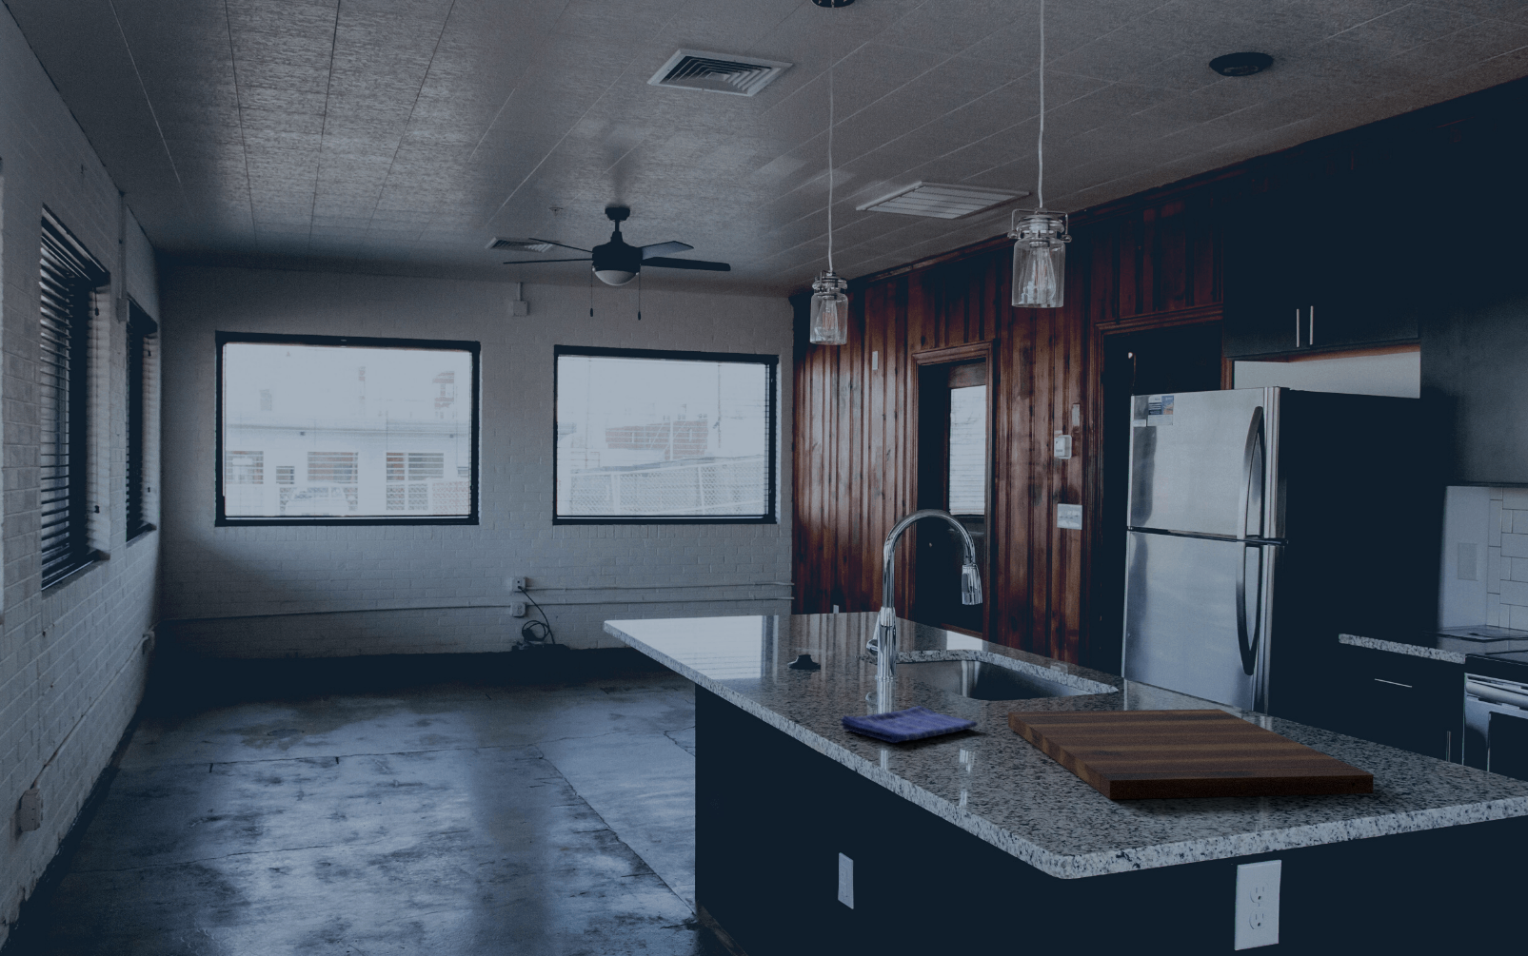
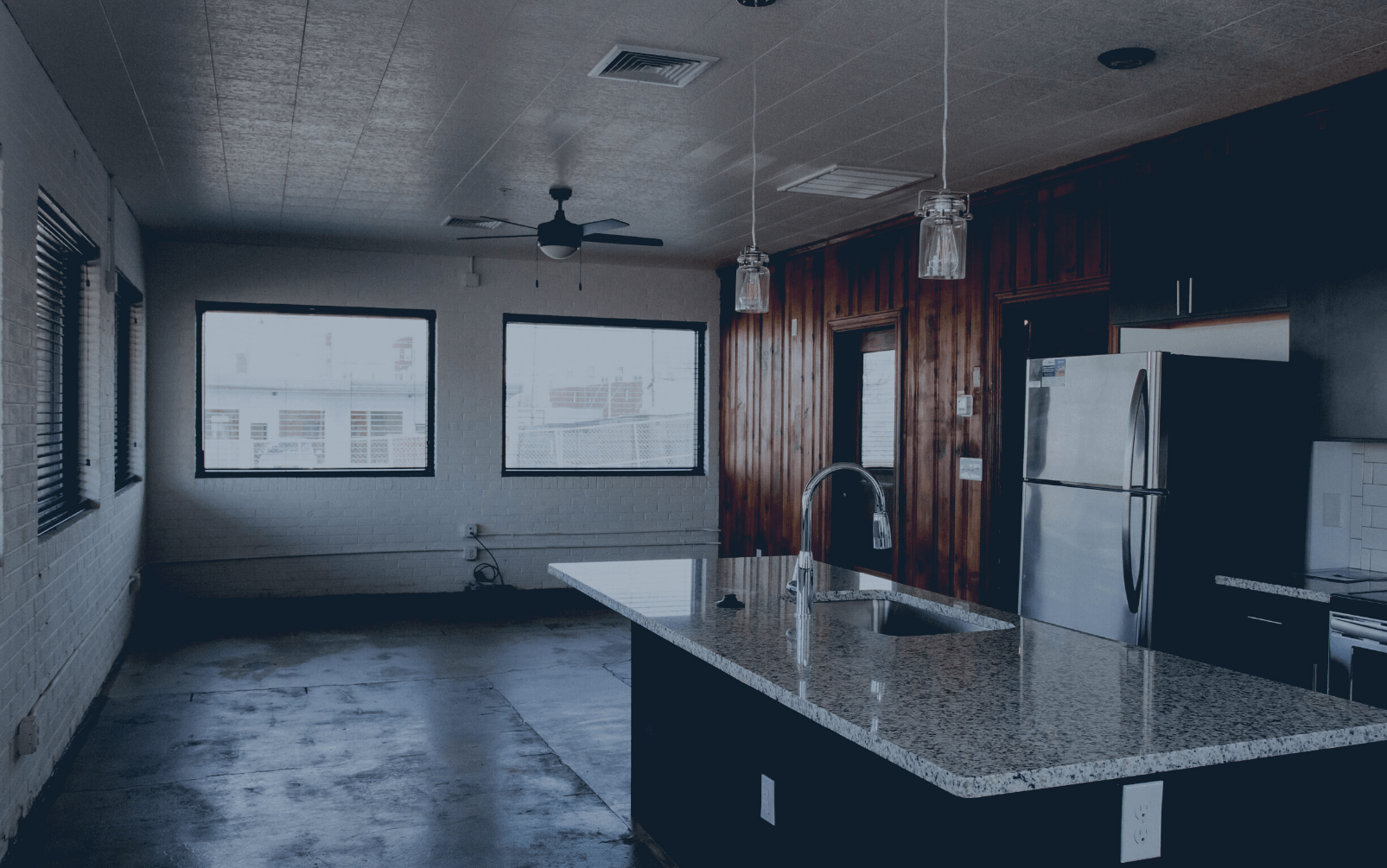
- dish towel [839,705,978,743]
- cutting board [1007,708,1375,800]
